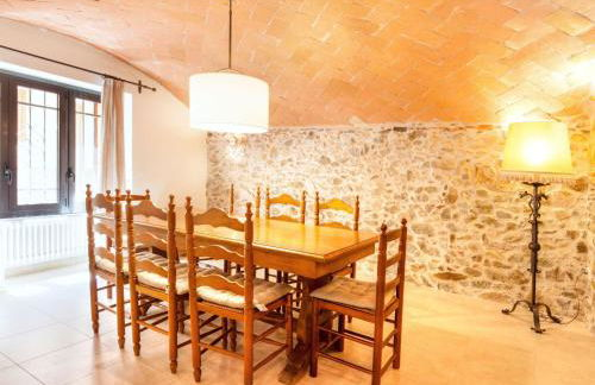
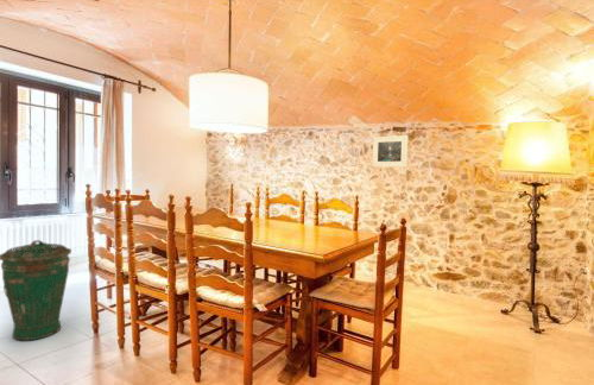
+ trash can [0,239,72,341]
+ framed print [371,134,409,168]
